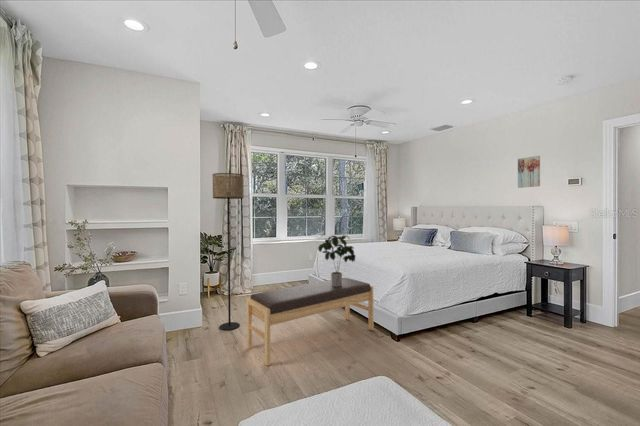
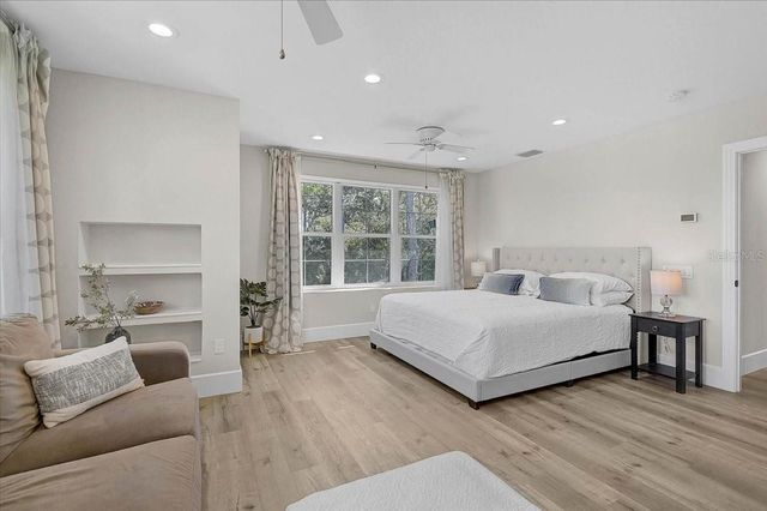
- floor lamp [212,172,245,331]
- potted plant [317,235,357,286]
- bench [246,277,375,367]
- wall art [517,155,541,189]
